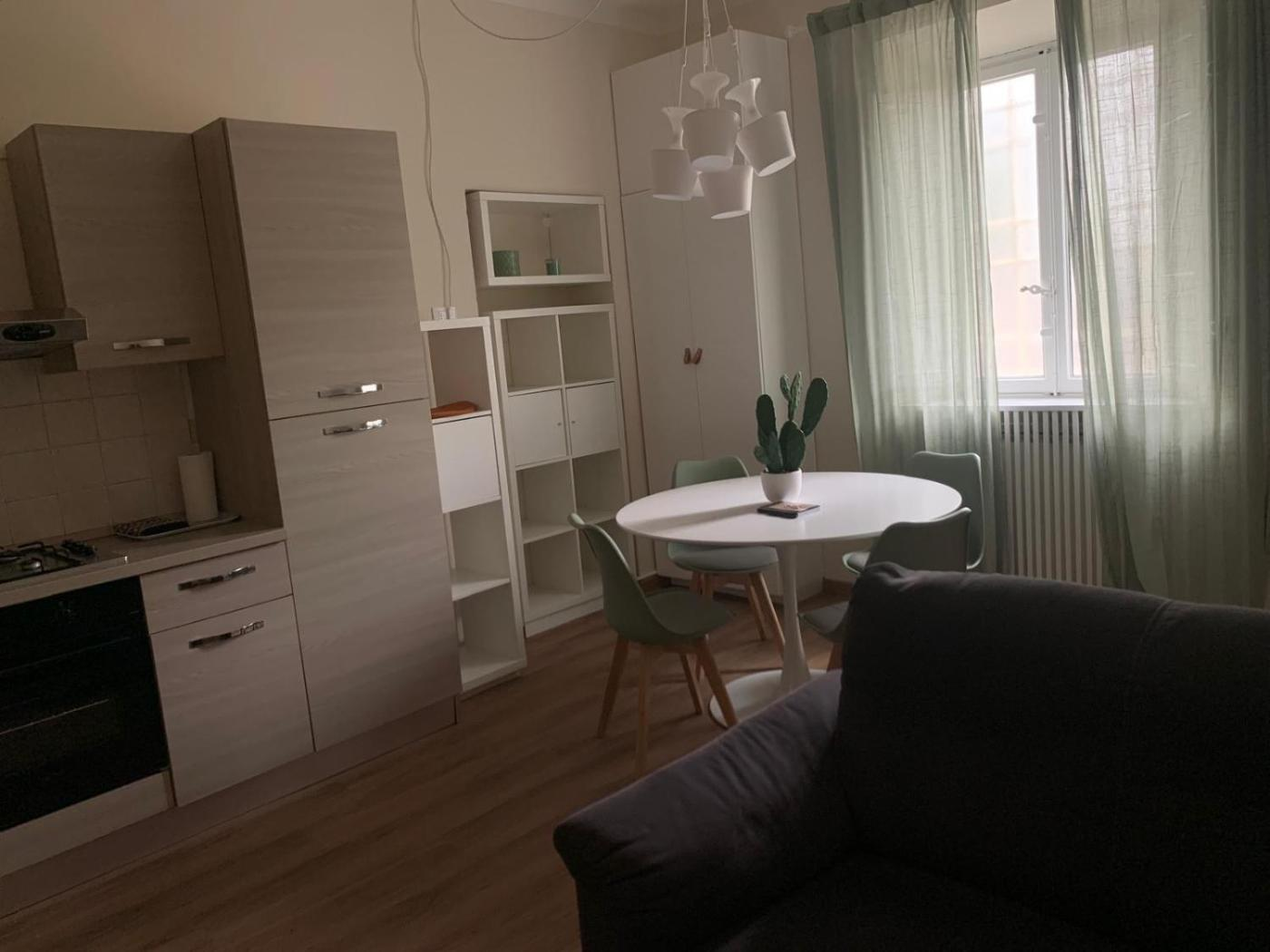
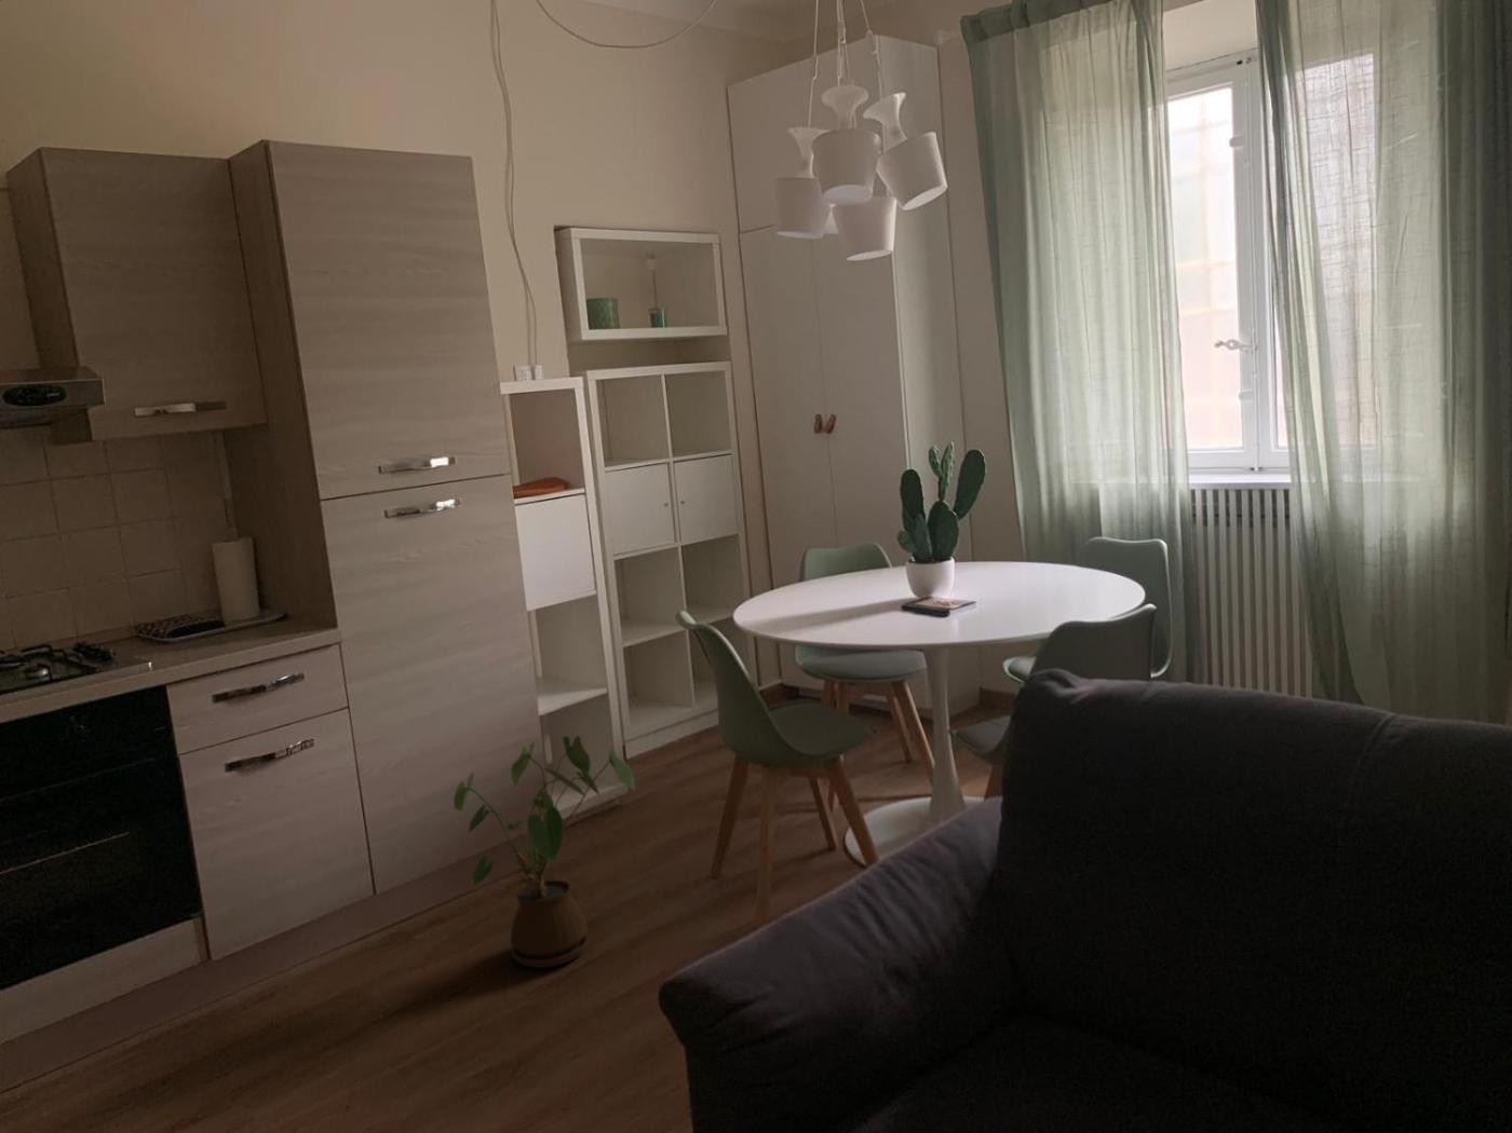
+ house plant [452,734,636,969]
